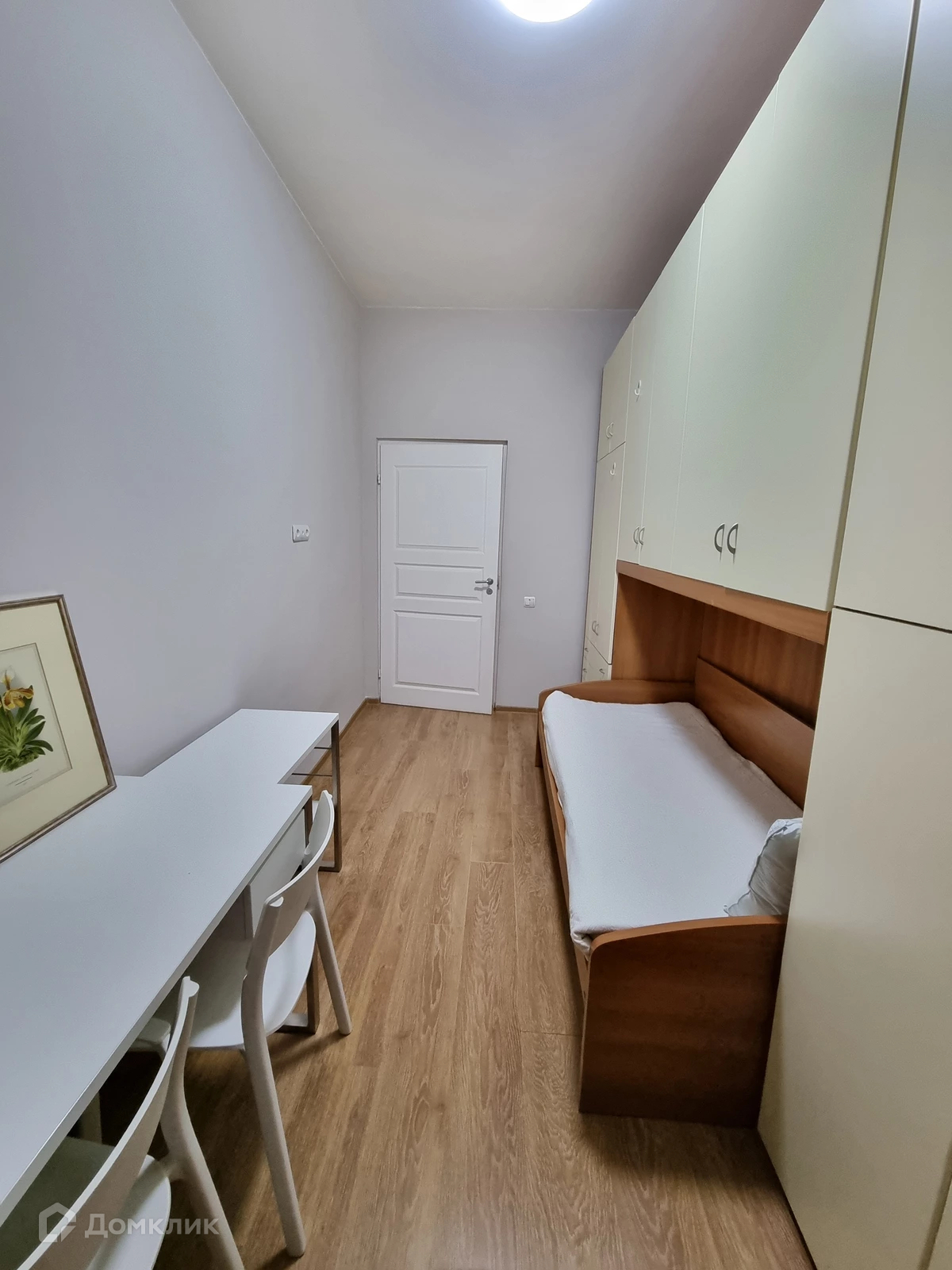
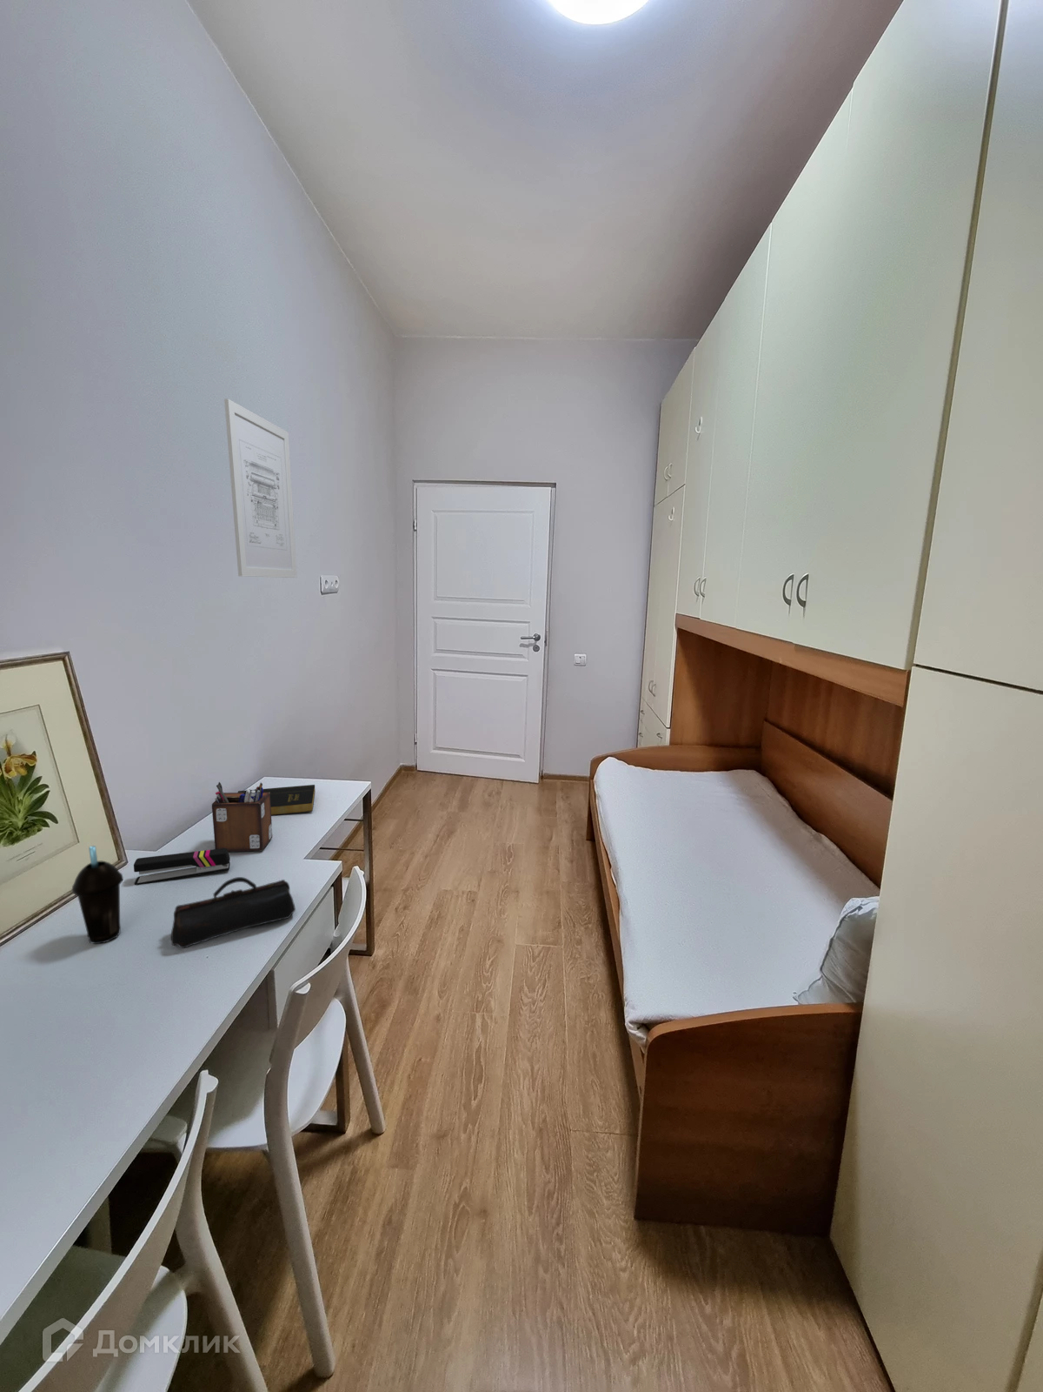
+ desk organizer [211,781,273,853]
+ pencil case [170,876,297,949]
+ cup [71,845,124,945]
+ book [238,784,317,817]
+ stapler [133,848,231,886]
+ wall art [224,399,298,579]
